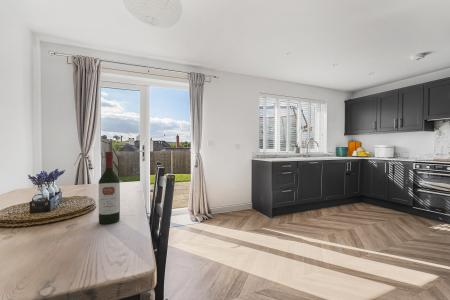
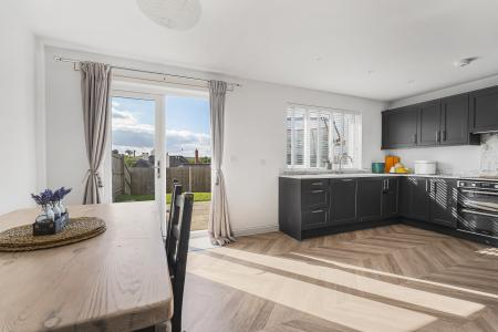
- wine bottle [98,151,121,225]
